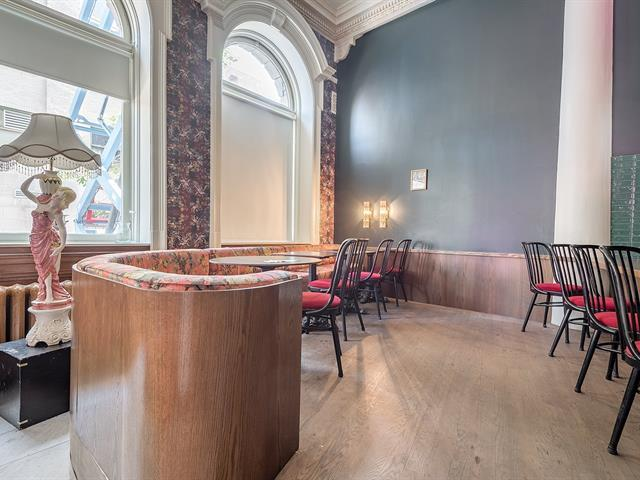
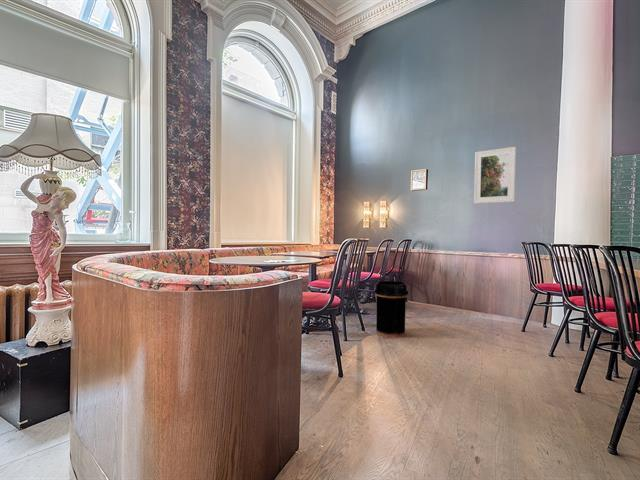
+ trash can [374,280,409,339]
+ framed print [473,146,517,204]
